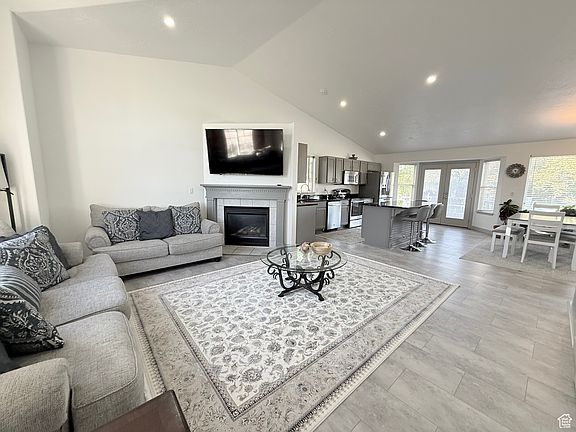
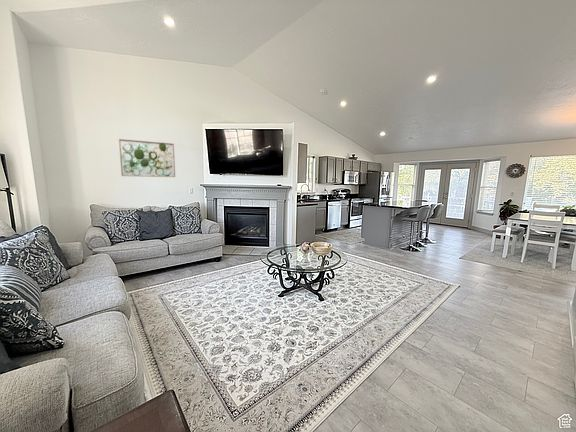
+ wall art [118,138,176,178]
